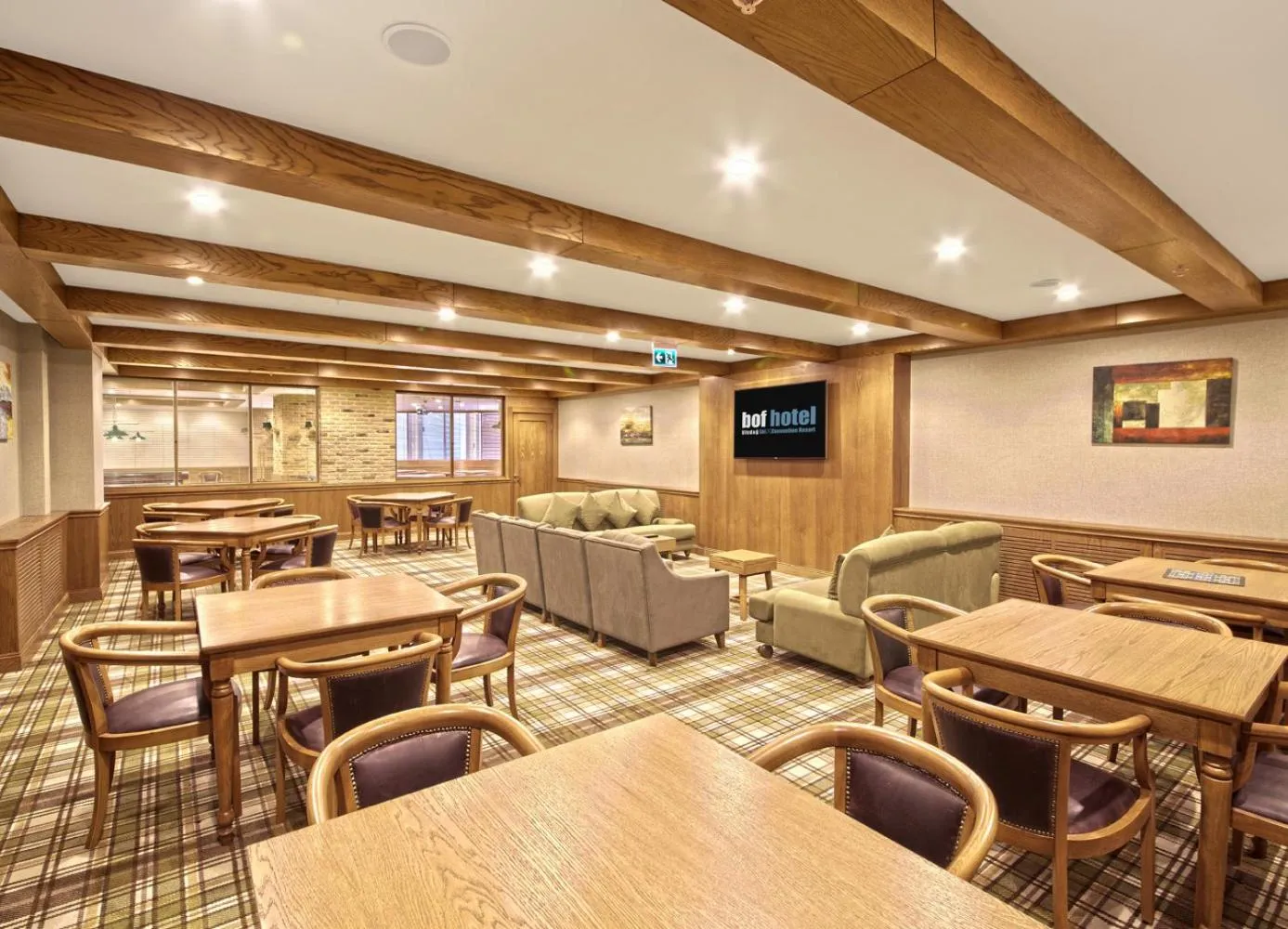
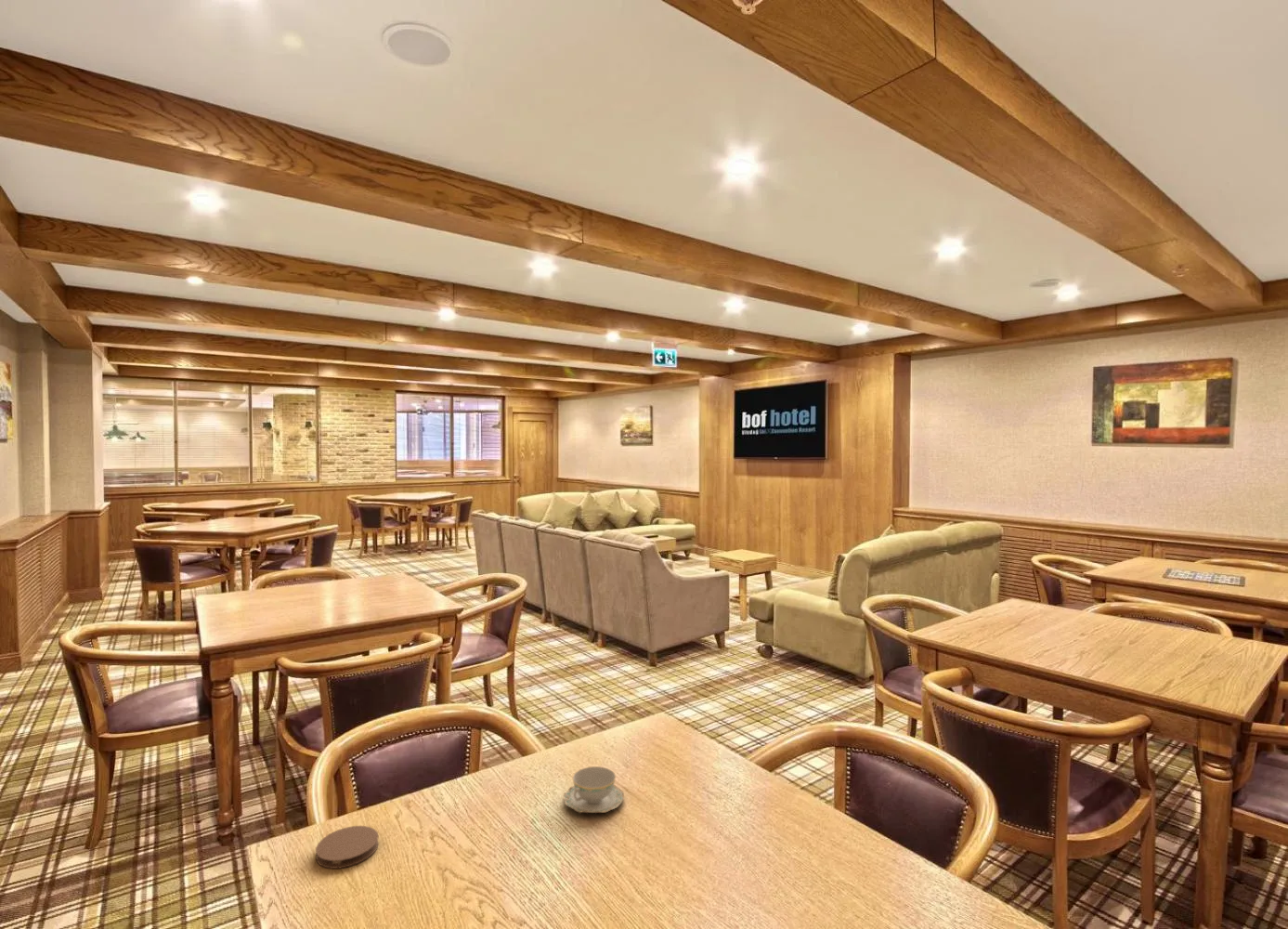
+ coaster [315,825,380,870]
+ chinaware [563,765,625,814]
